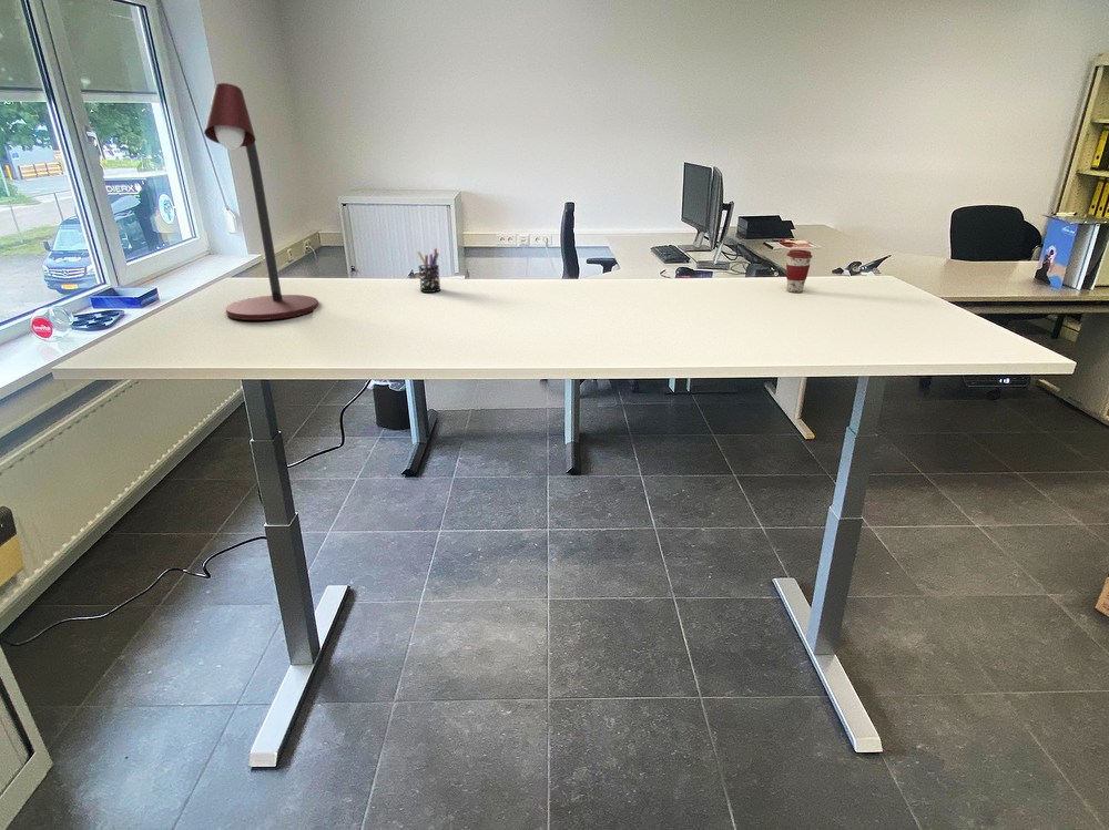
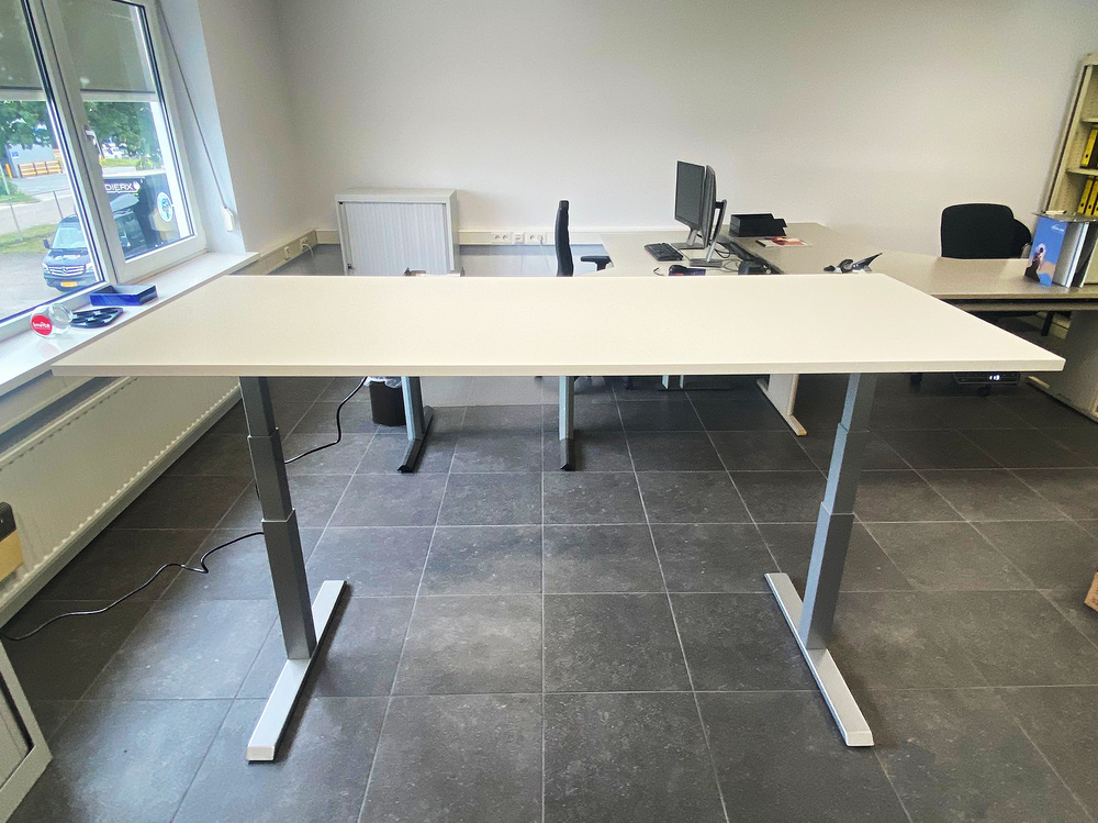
- coffee cup [785,248,814,294]
- pen holder [416,247,441,294]
- desk lamp [203,82,319,321]
